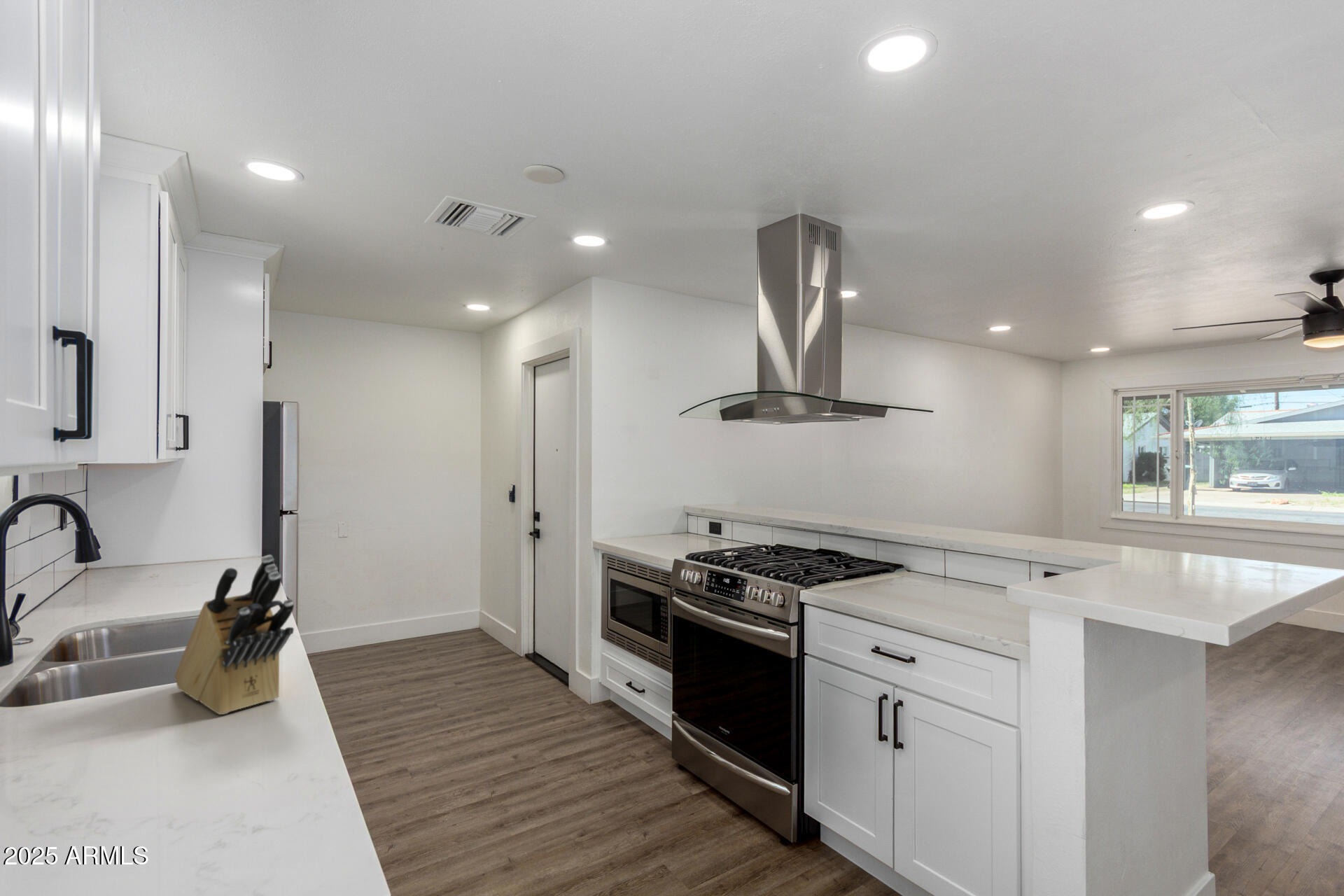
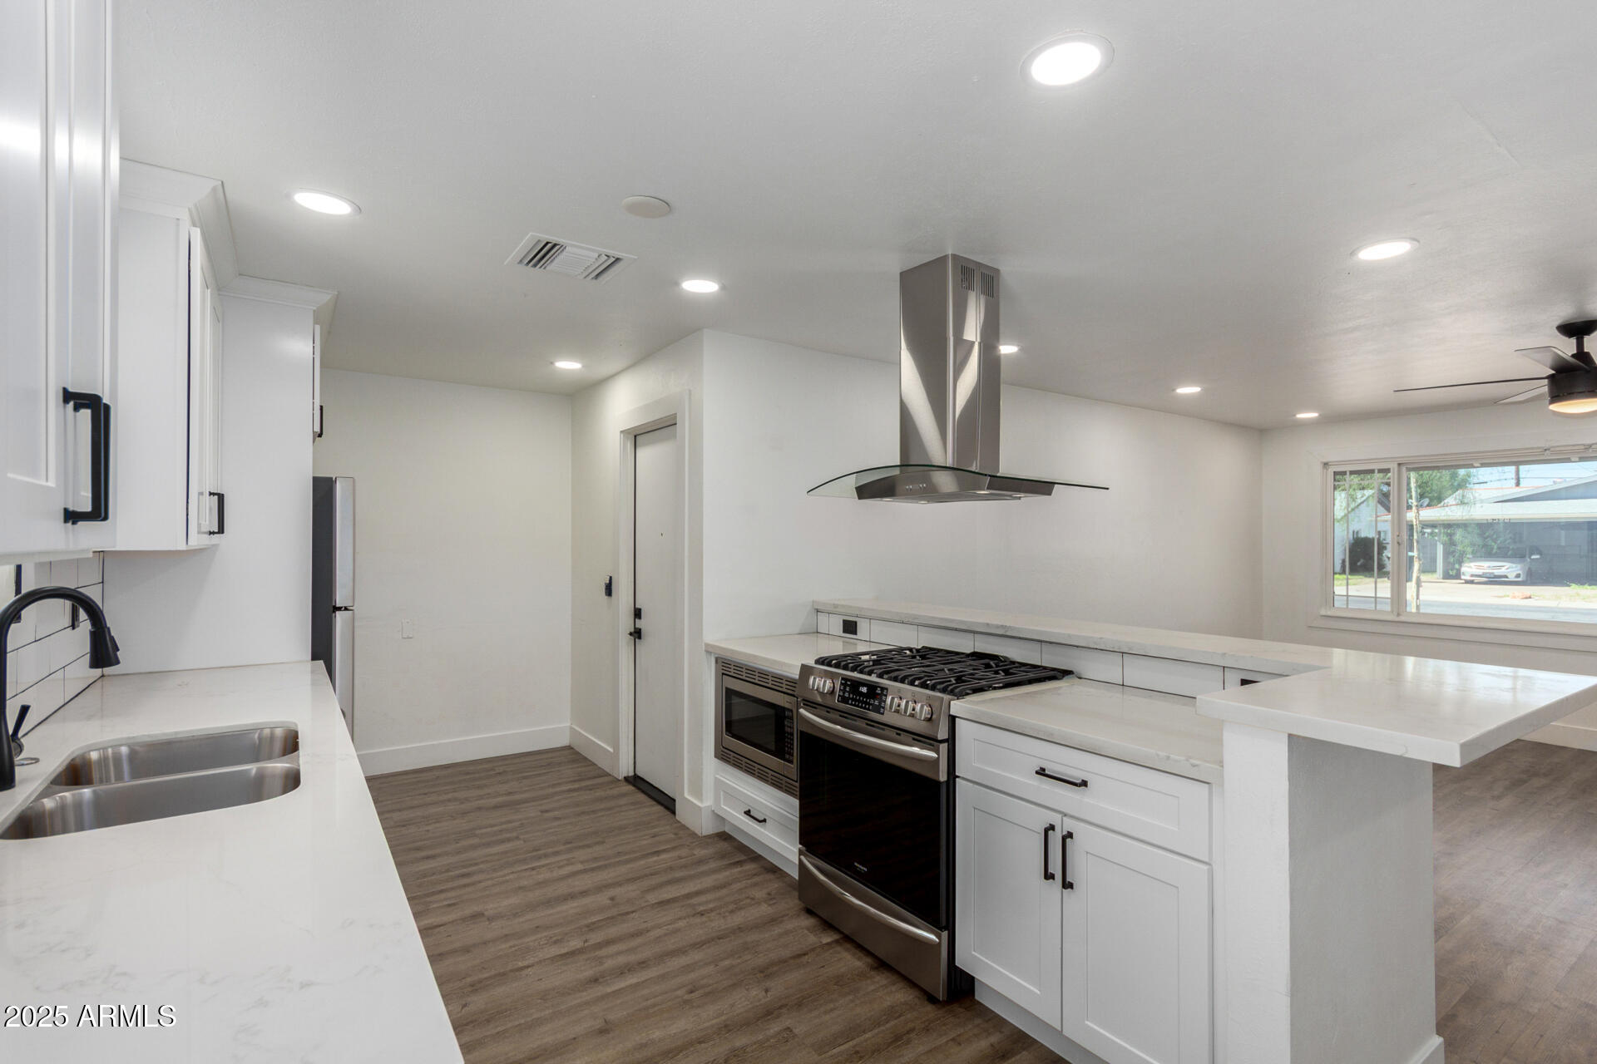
- knife block [174,554,295,715]
